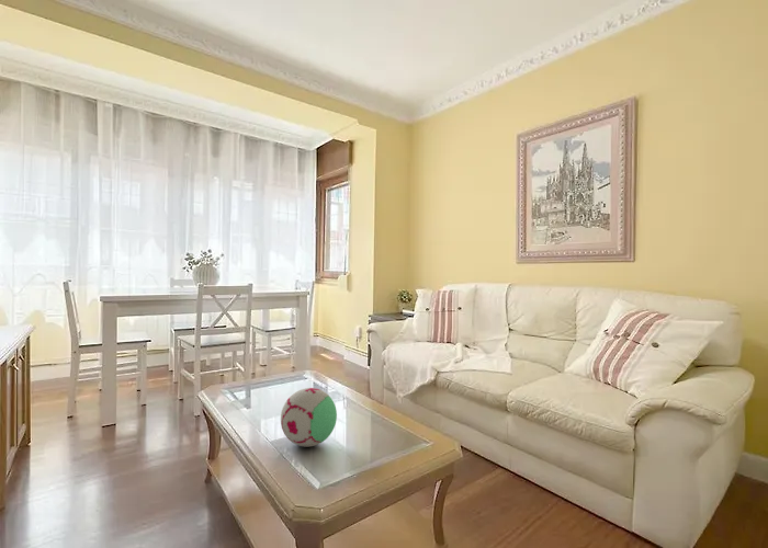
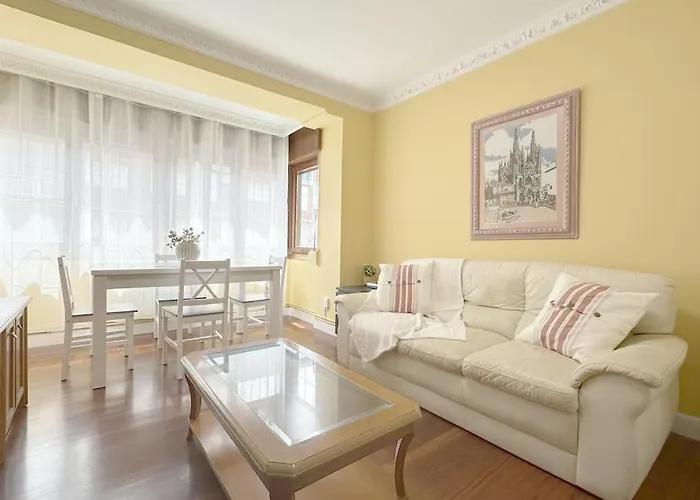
- decorative ball [280,387,338,448]
